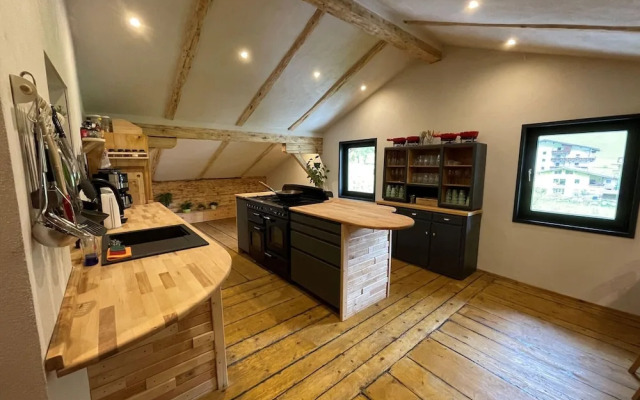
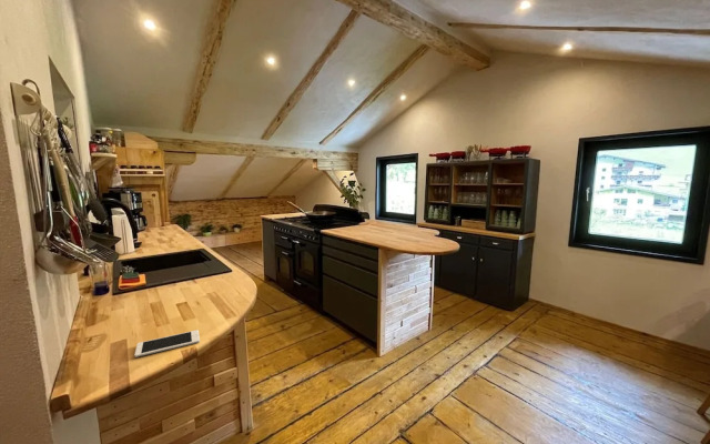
+ cell phone [133,329,201,359]
